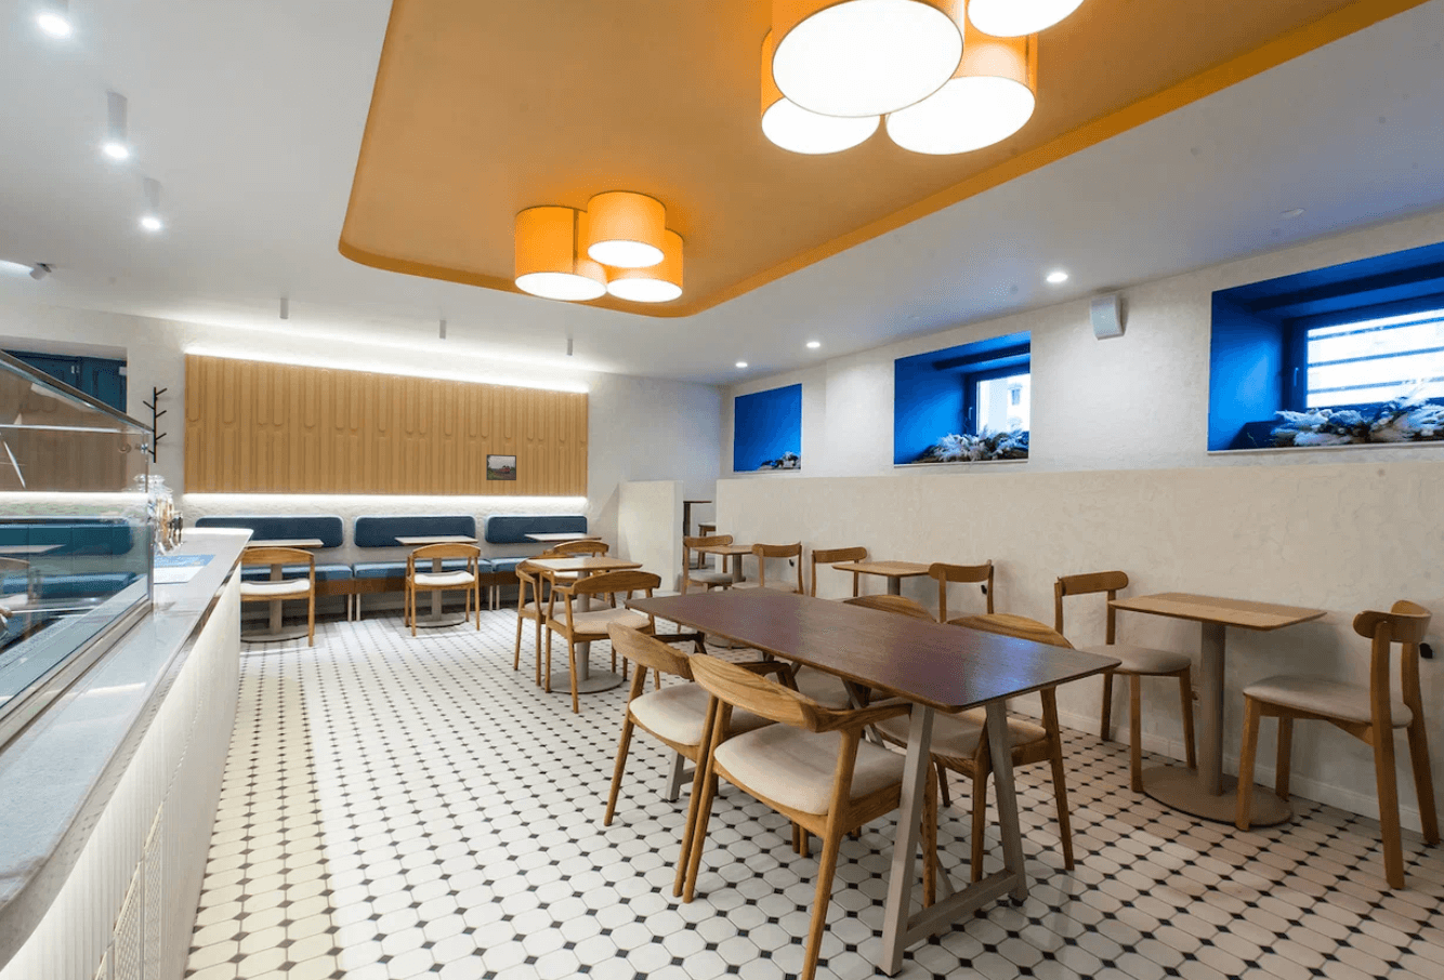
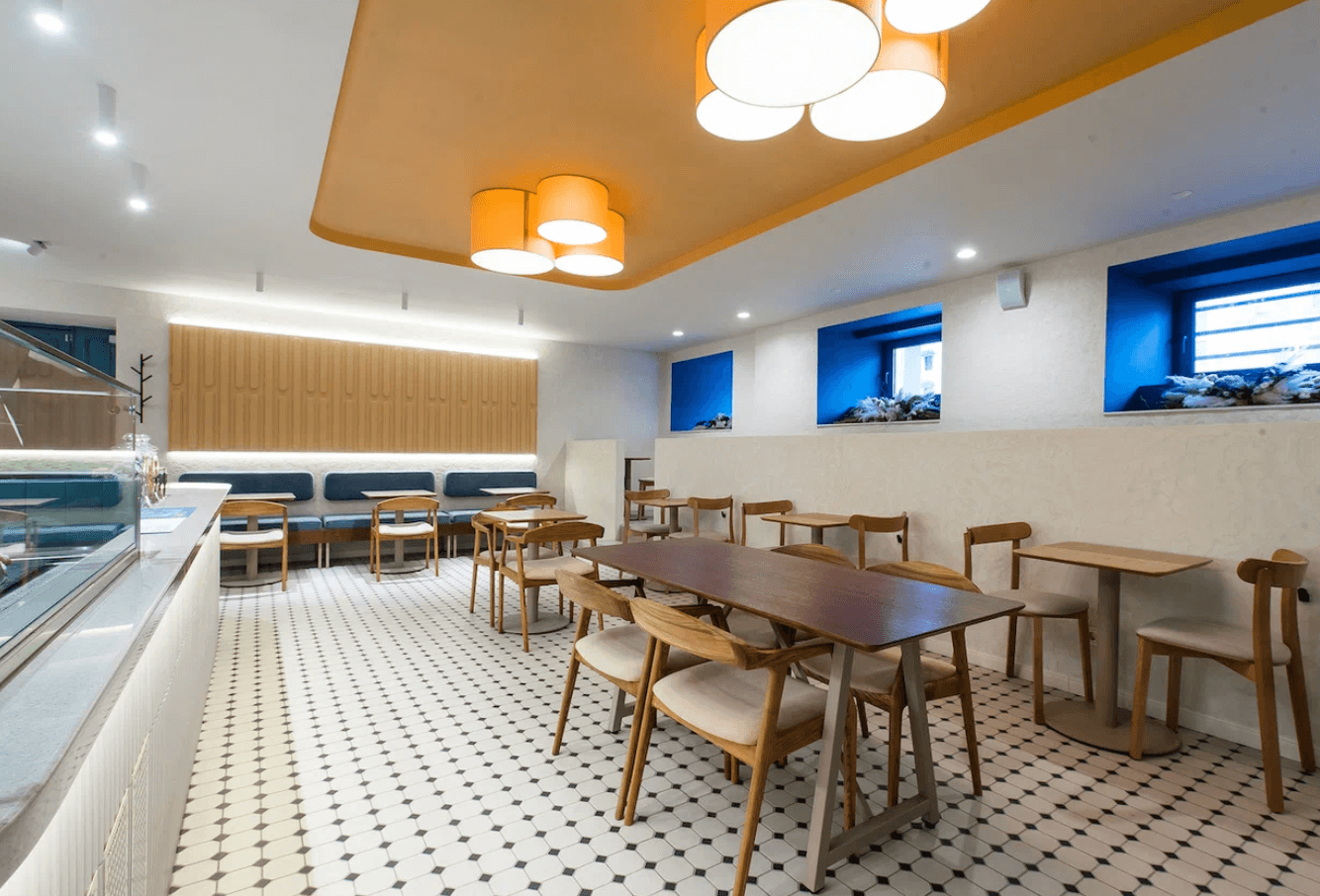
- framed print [485,453,517,481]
